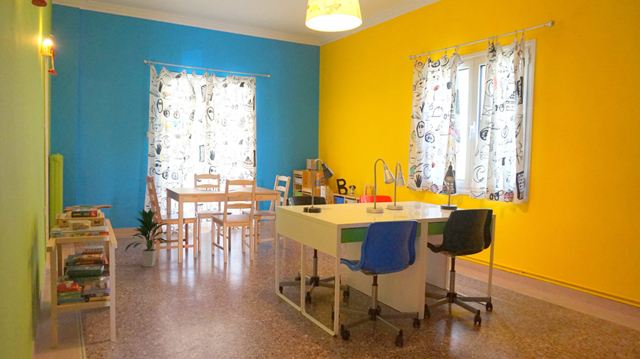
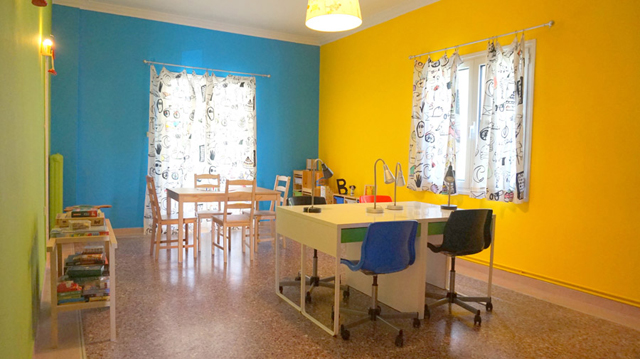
- indoor plant [124,207,170,268]
